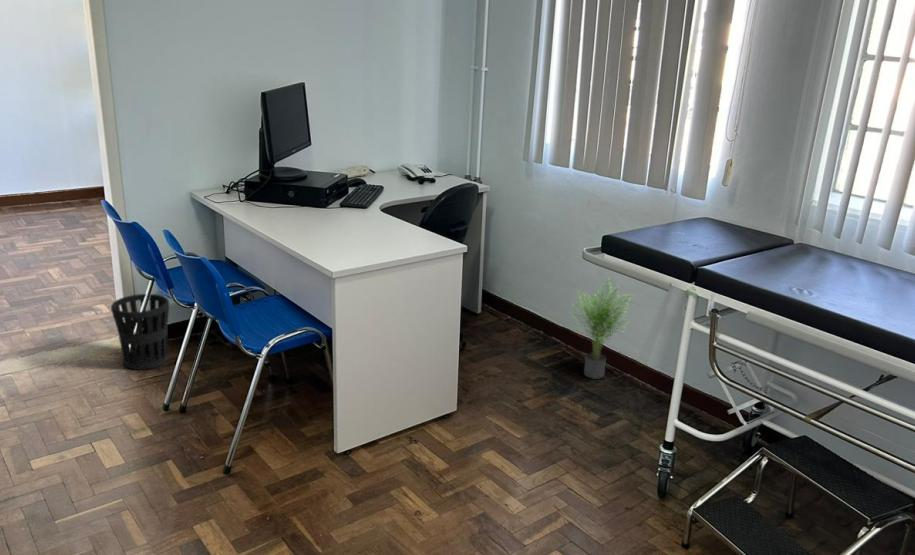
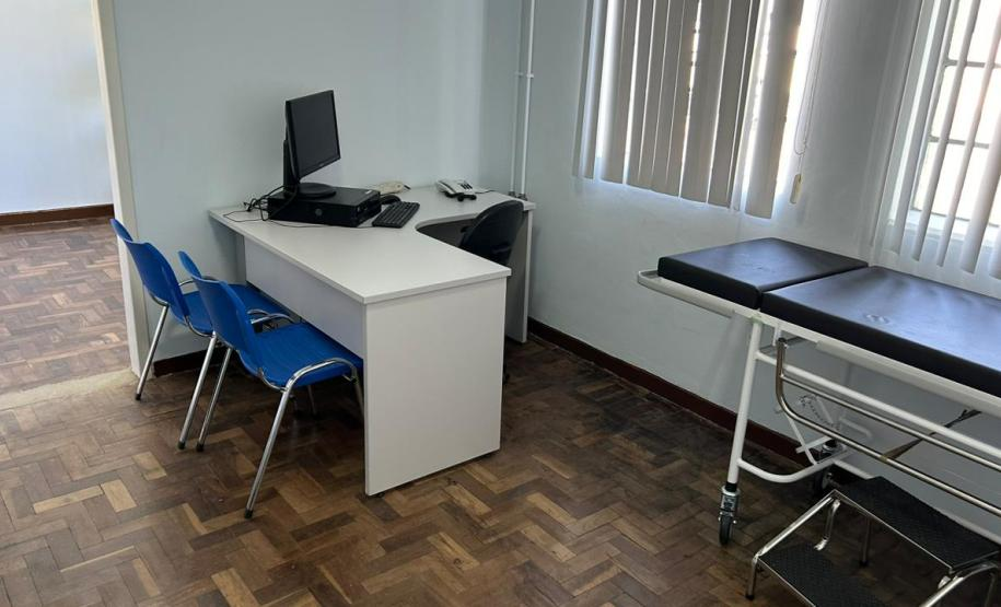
- potted plant [570,276,636,380]
- wastebasket [110,293,170,371]
